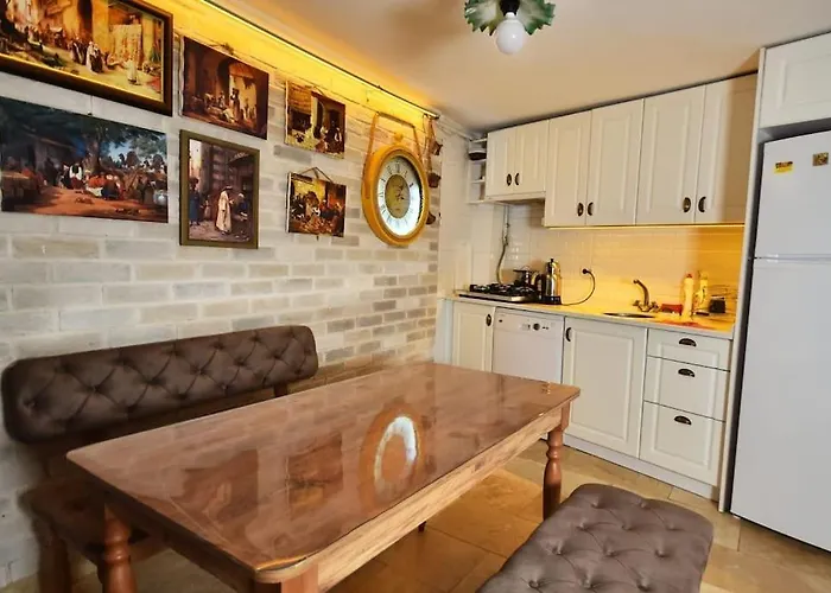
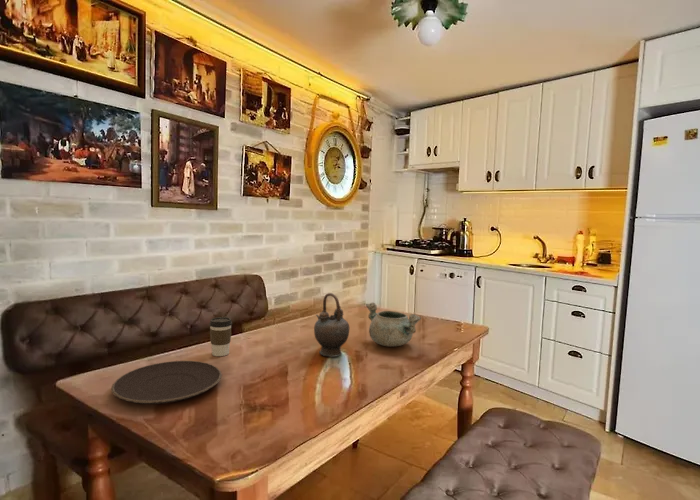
+ coffee cup [208,316,233,357]
+ decorative bowl [365,302,422,347]
+ plate [110,360,223,405]
+ teapot [313,292,350,358]
